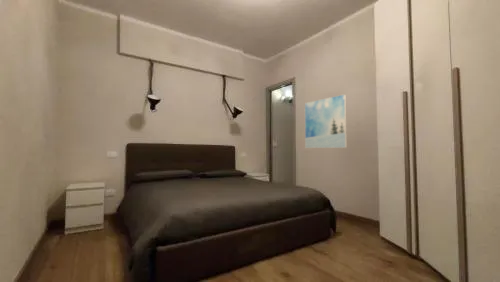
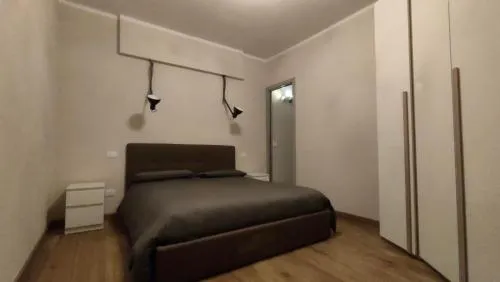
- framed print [304,93,348,149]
